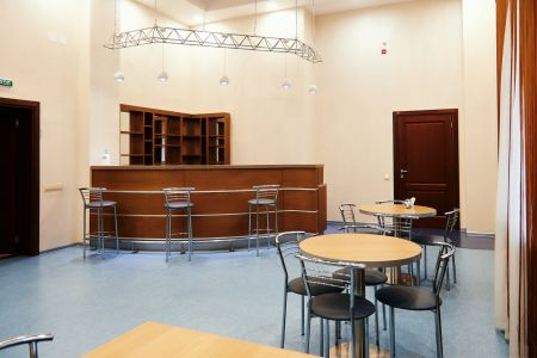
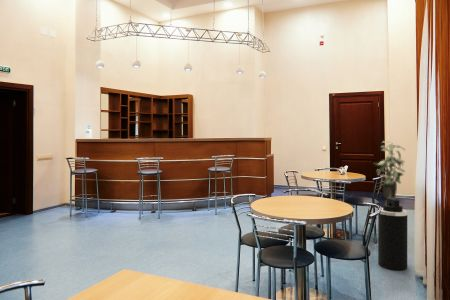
+ trash can [377,198,408,271]
+ indoor plant [373,140,406,199]
